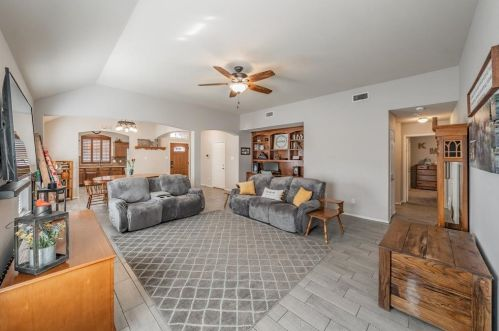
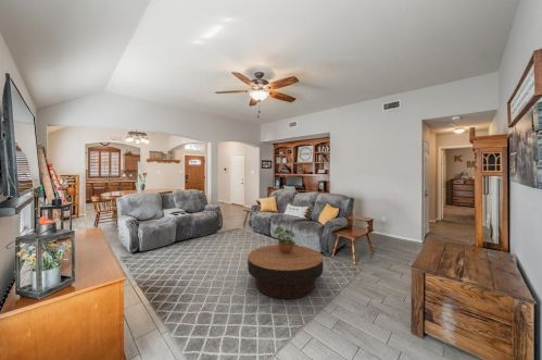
+ coffee table [247,244,324,299]
+ potted plant [274,225,297,253]
